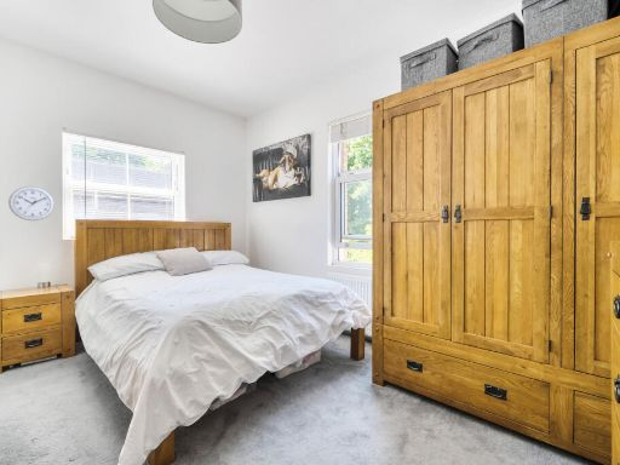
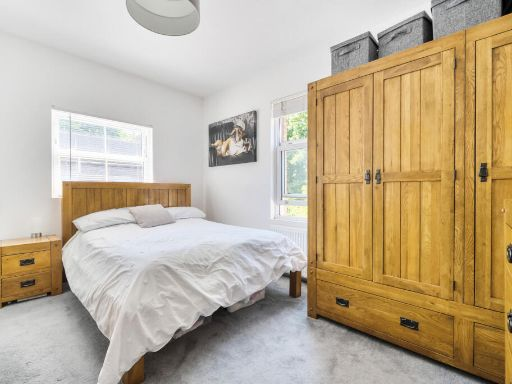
- wall clock [7,185,56,222]
